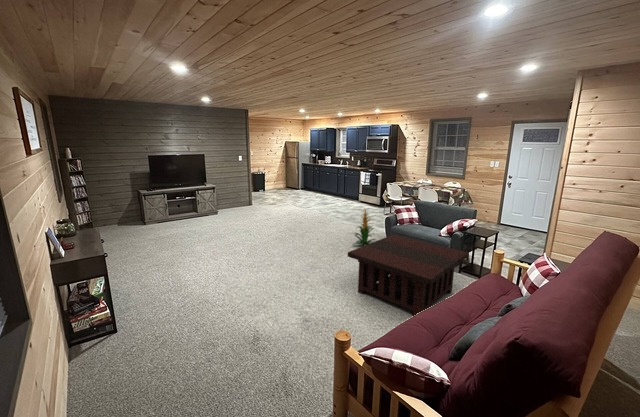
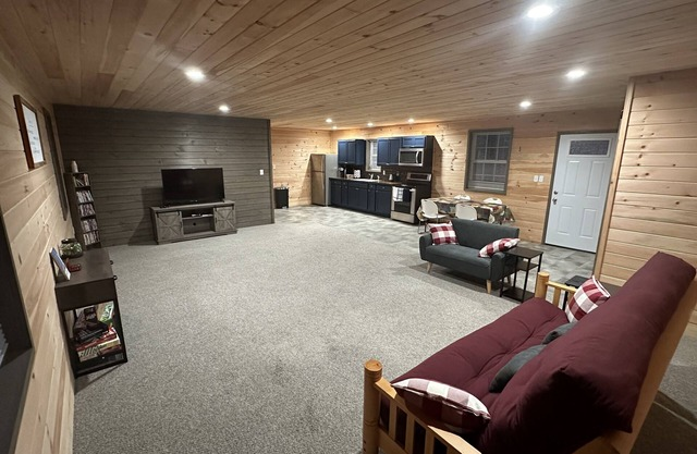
- indoor plant [351,209,378,247]
- coffee table [347,234,470,317]
